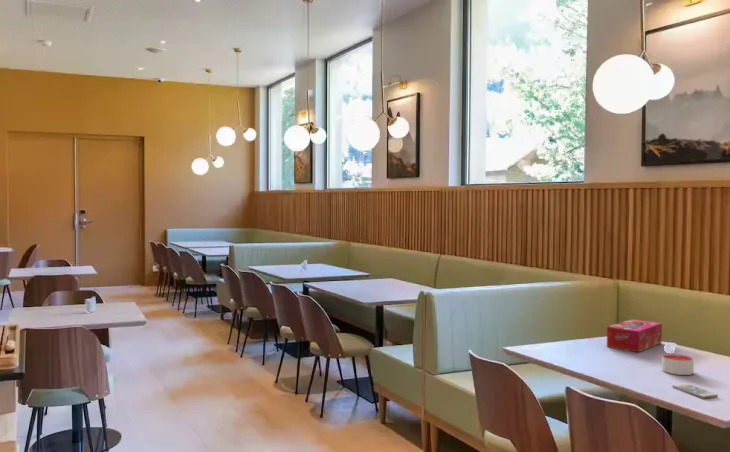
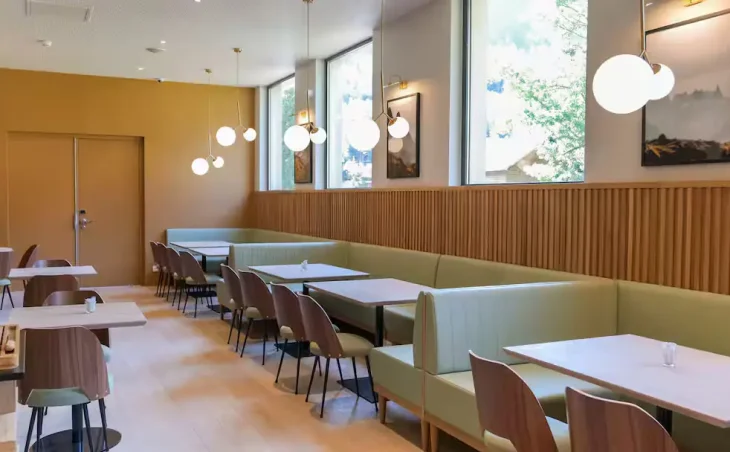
- tissue box [606,318,663,353]
- candle [661,353,695,376]
- smartphone [671,382,719,400]
